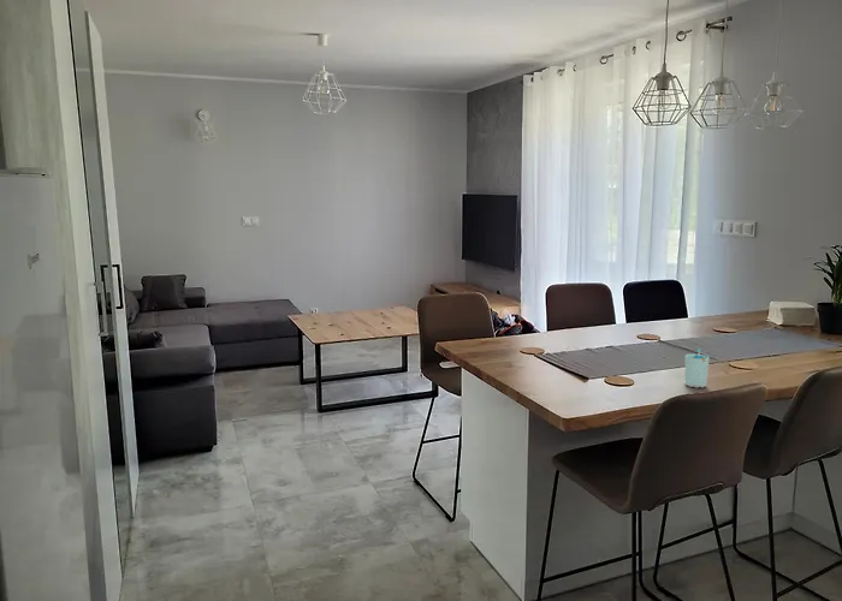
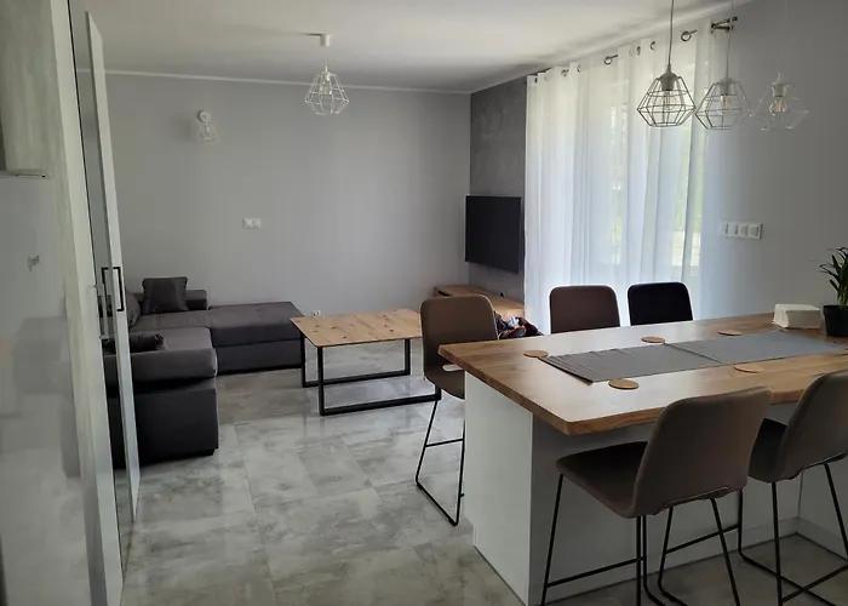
- cup [684,347,711,388]
